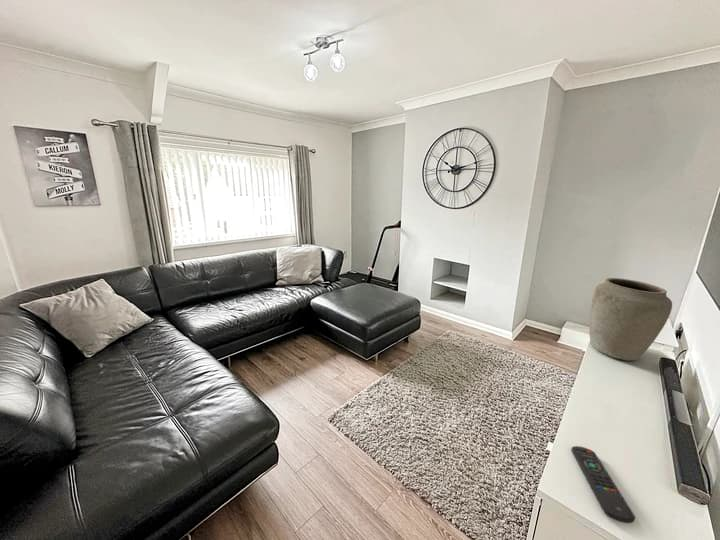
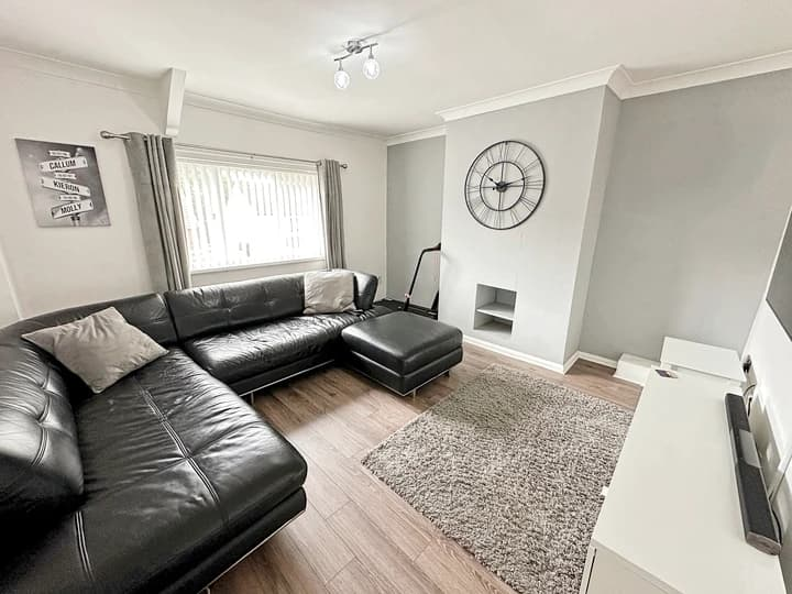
- vase [588,277,673,361]
- remote control [570,445,636,524]
